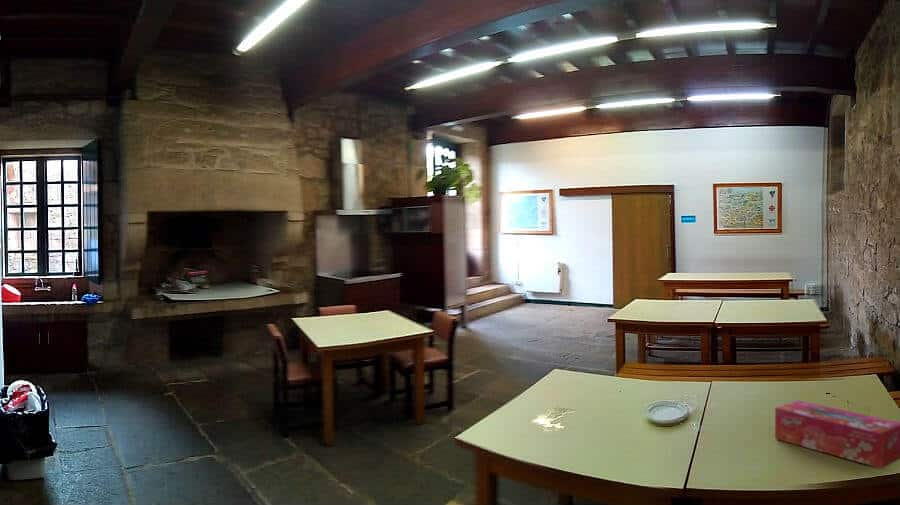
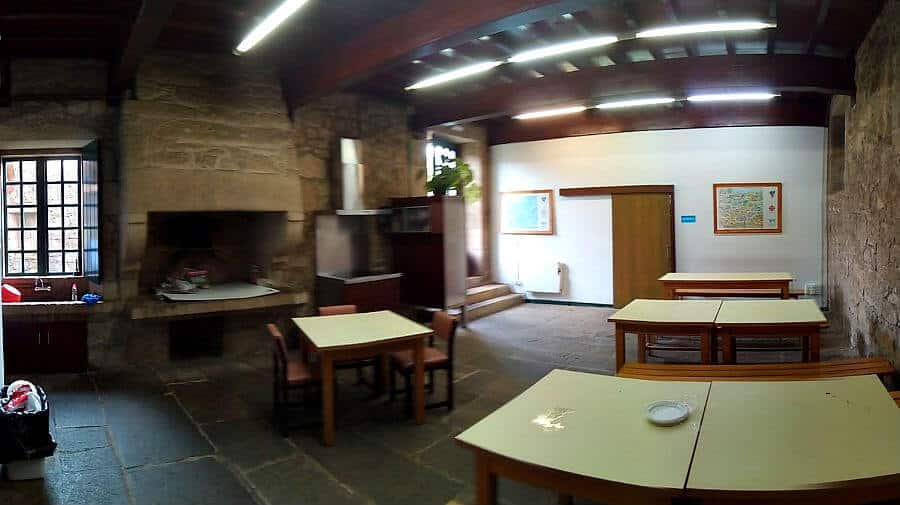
- tissue box [774,400,900,470]
